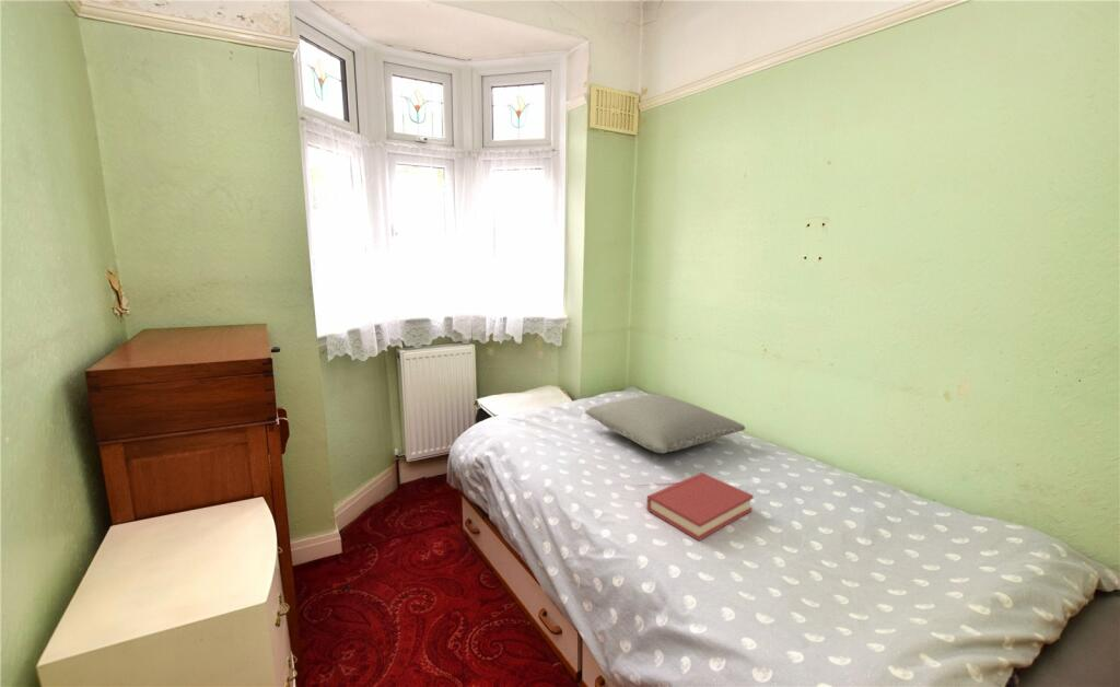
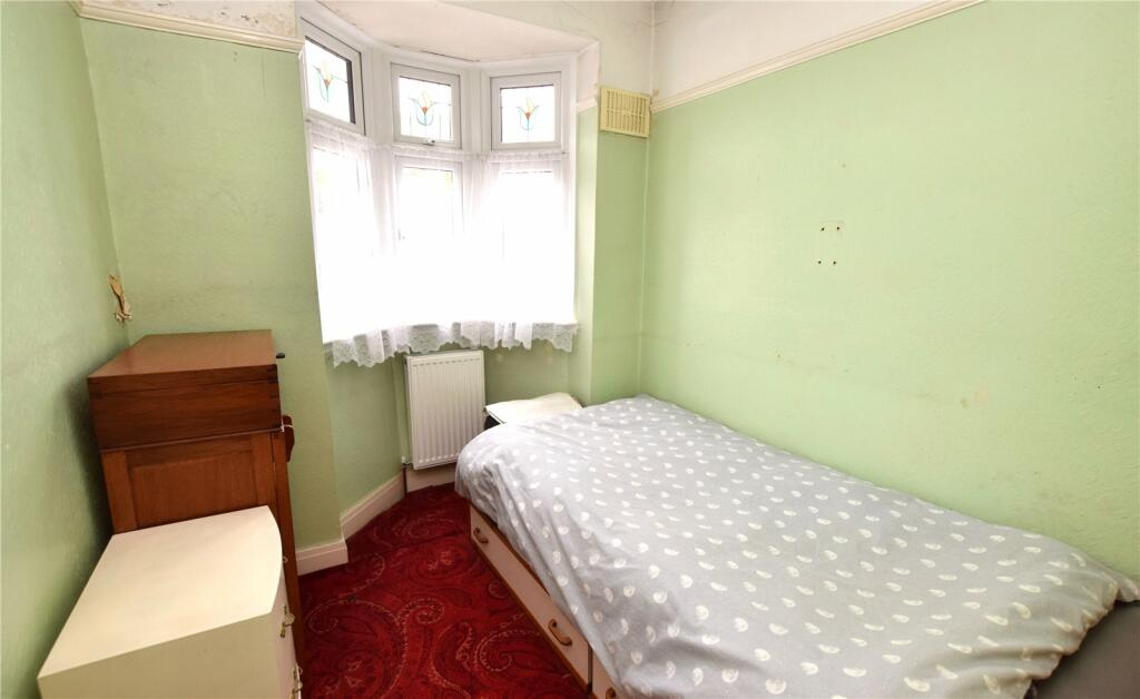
- pillow [584,394,746,454]
- hardback book [645,471,755,542]
